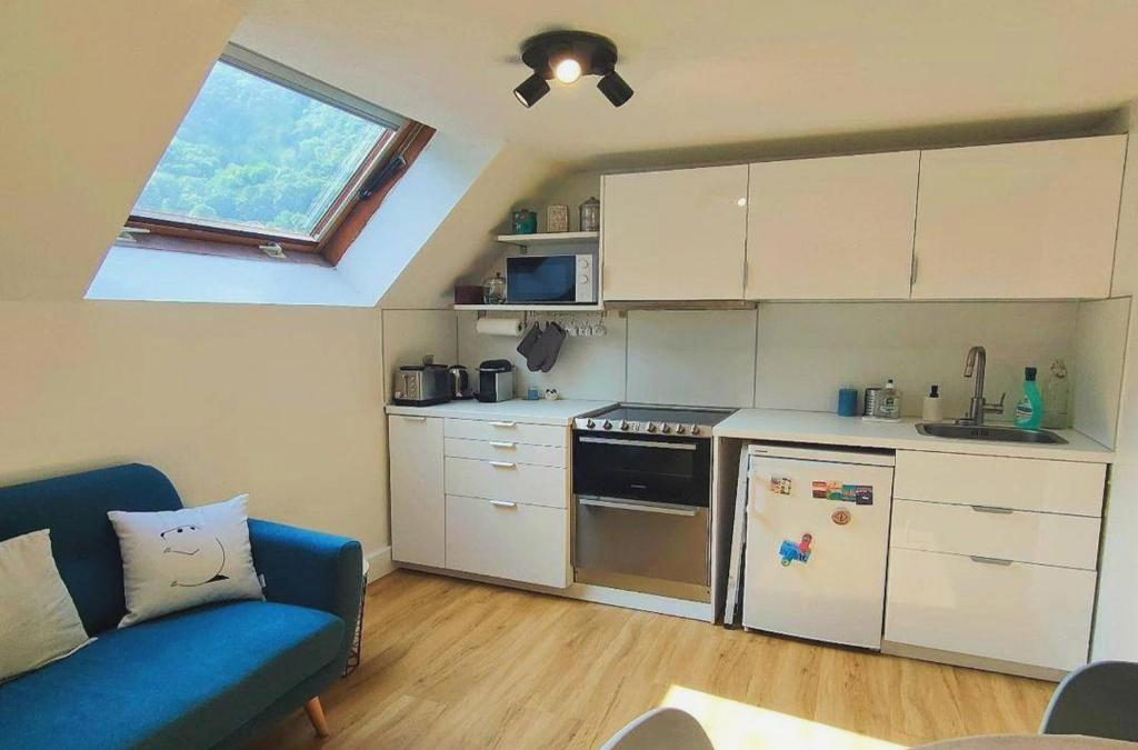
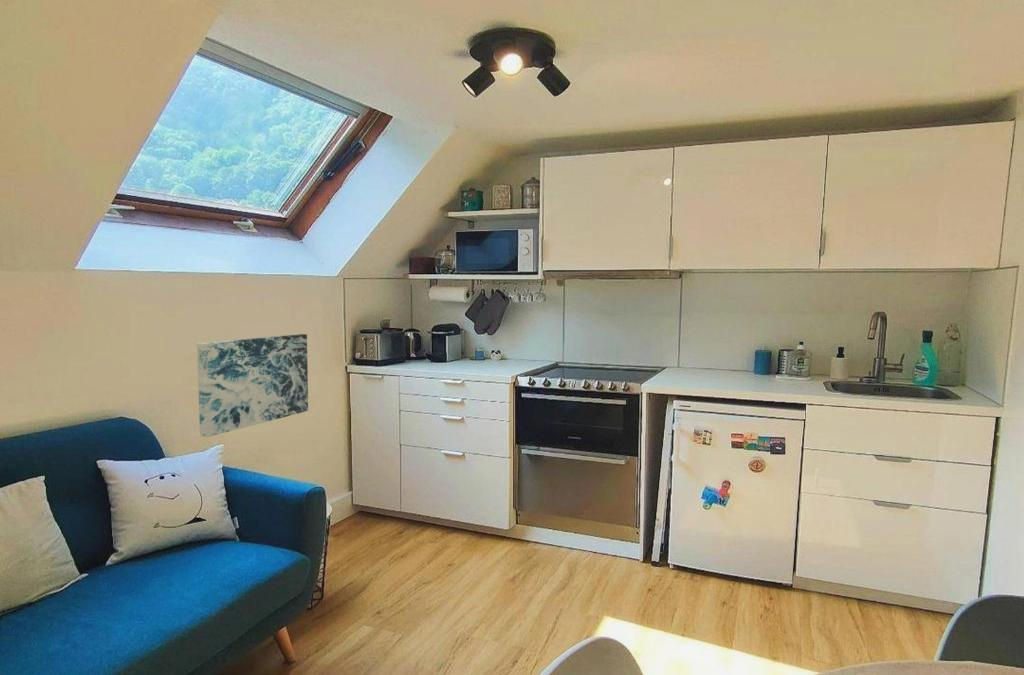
+ wall art [196,333,309,438]
